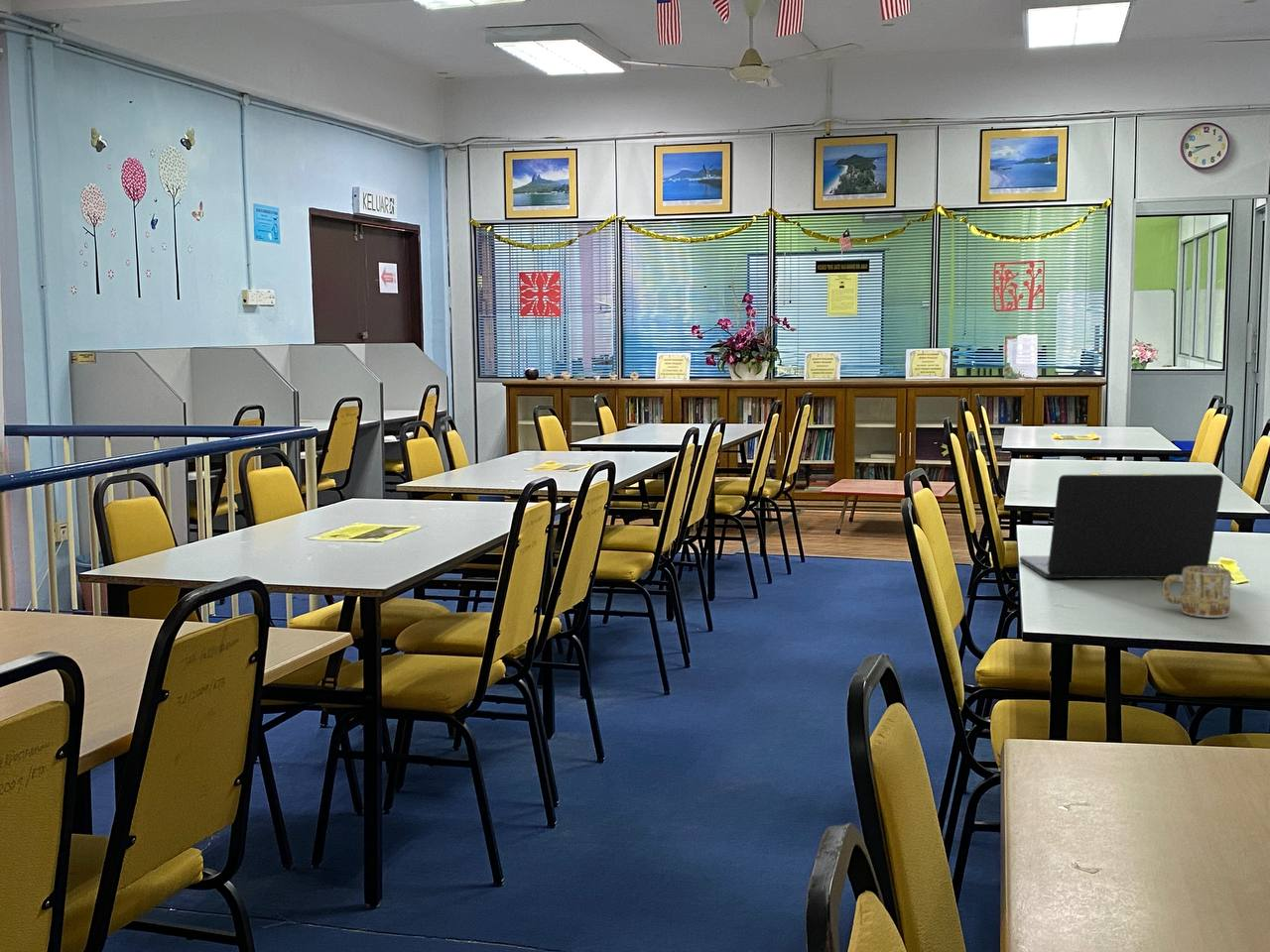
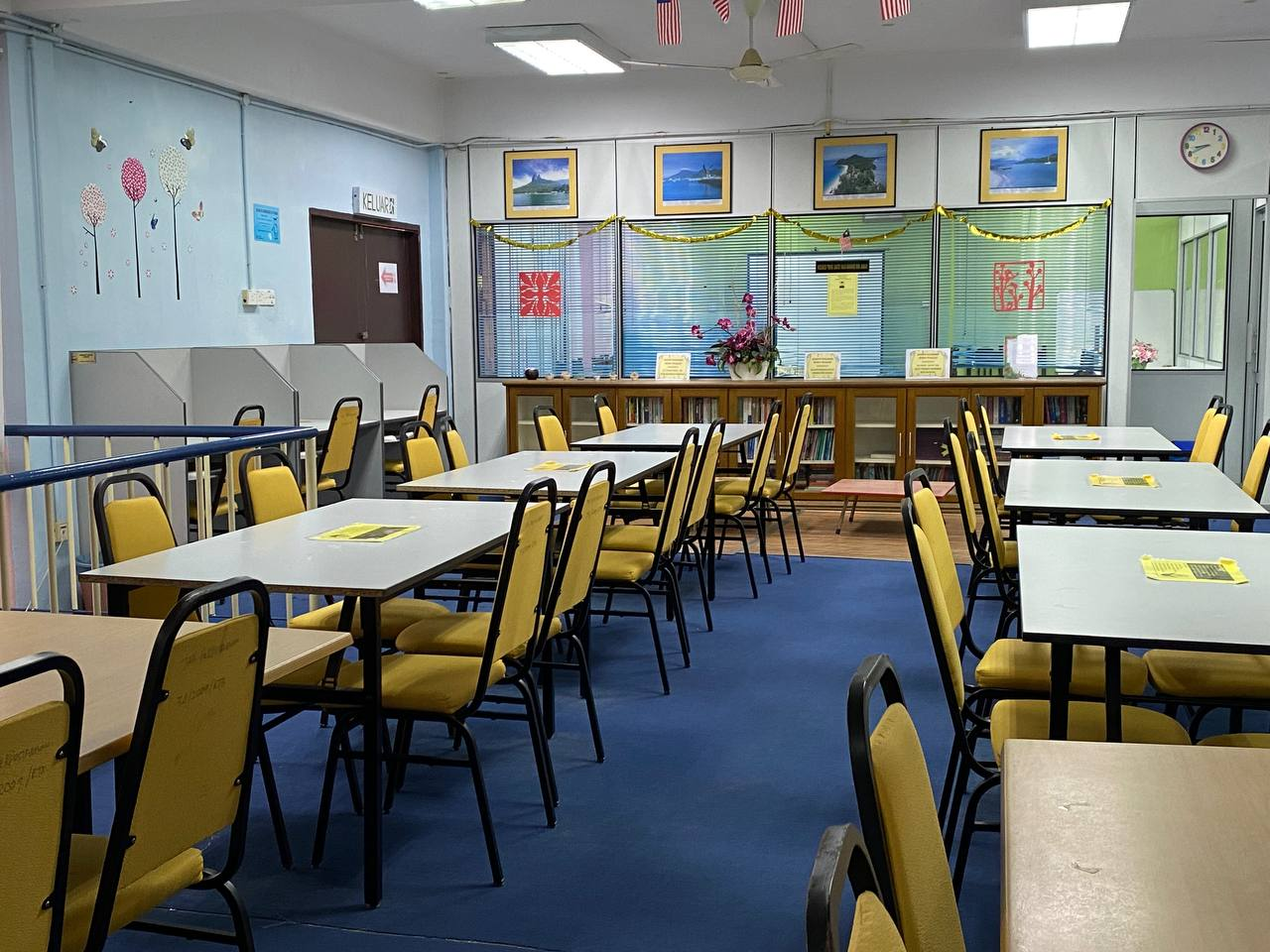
- laptop [1019,473,1224,579]
- mug [1161,565,1232,619]
